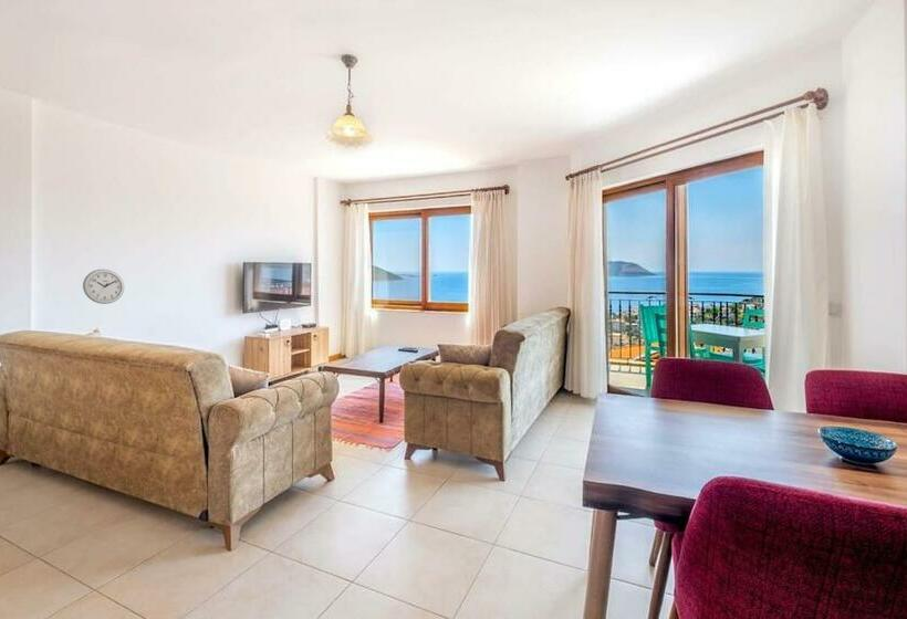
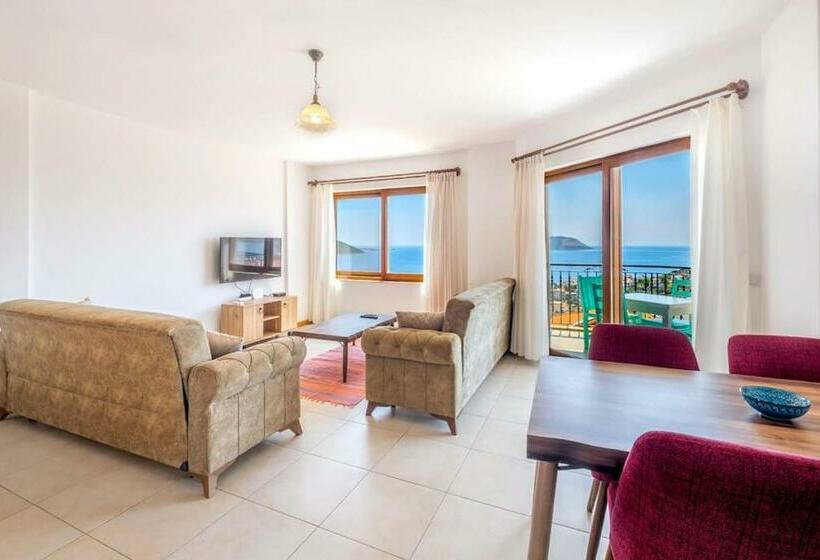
- wall clock [82,269,125,305]
